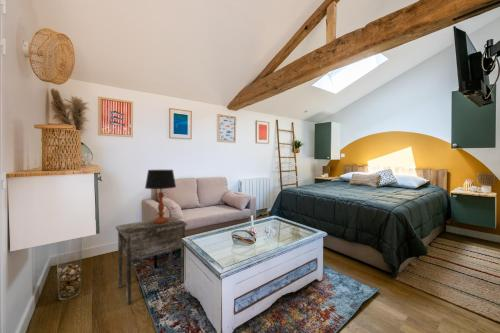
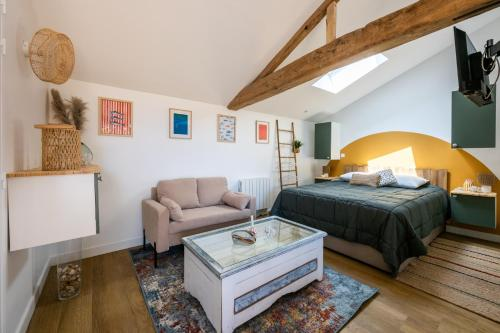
- table lamp [144,169,177,224]
- side table [115,216,188,305]
